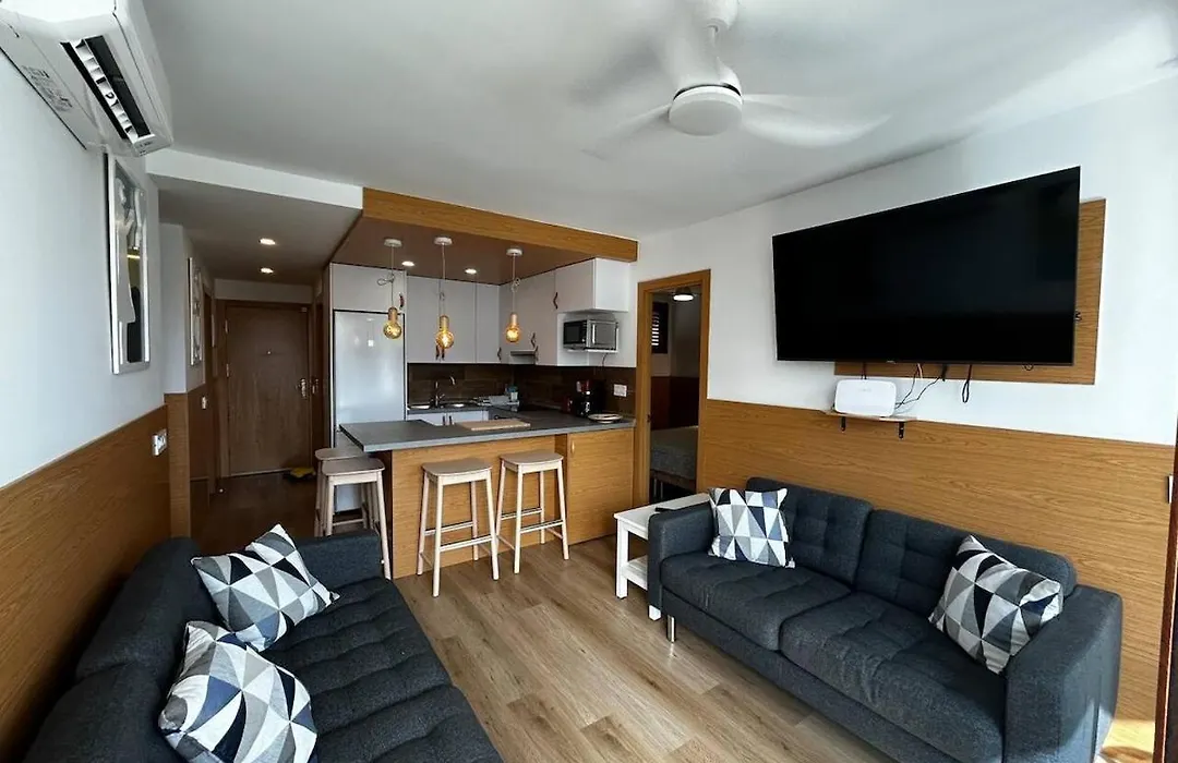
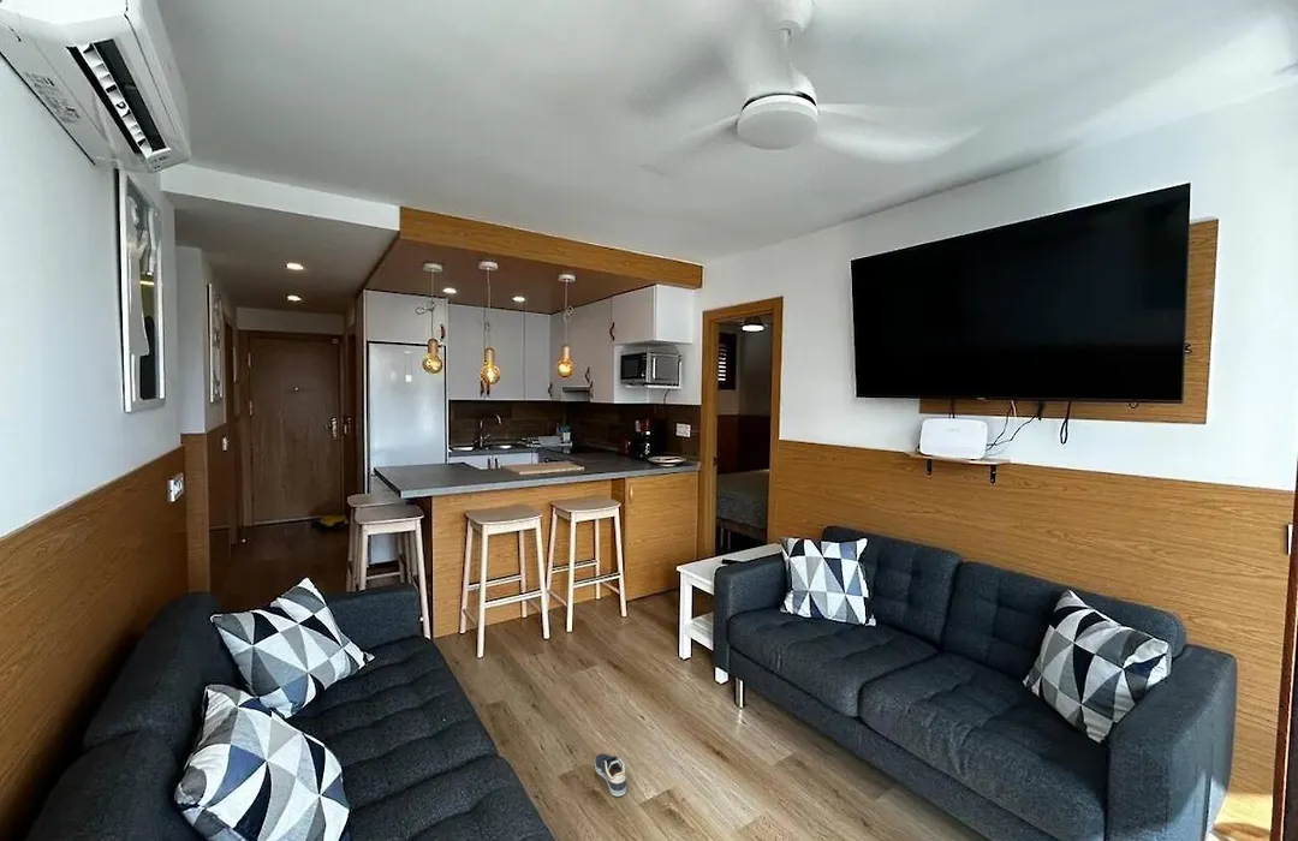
+ sneaker [594,752,627,798]
